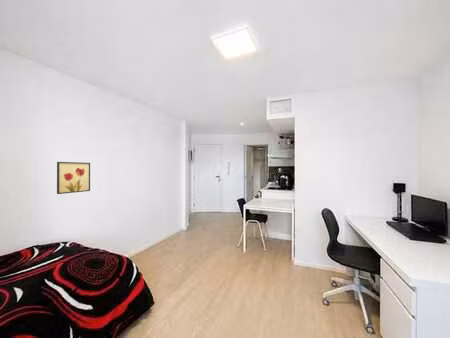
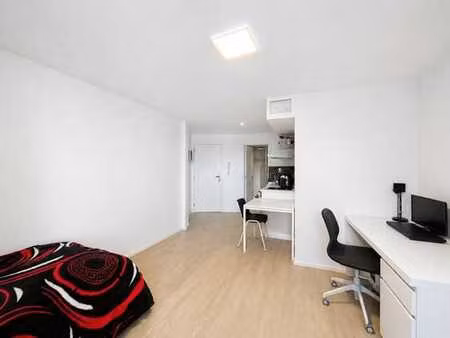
- wall art [56,161,91,195]
